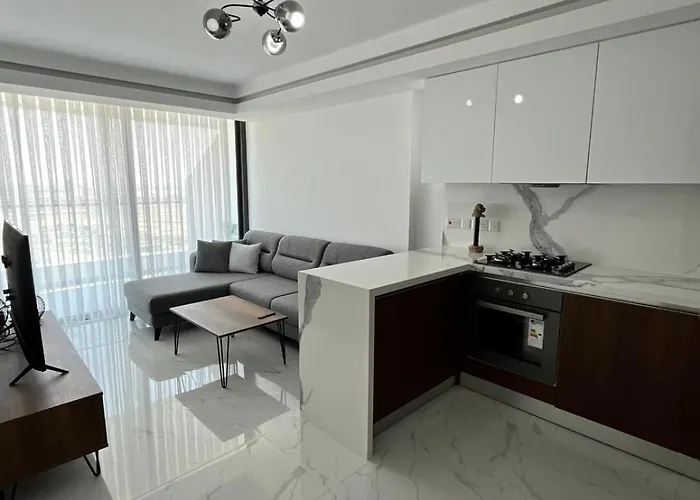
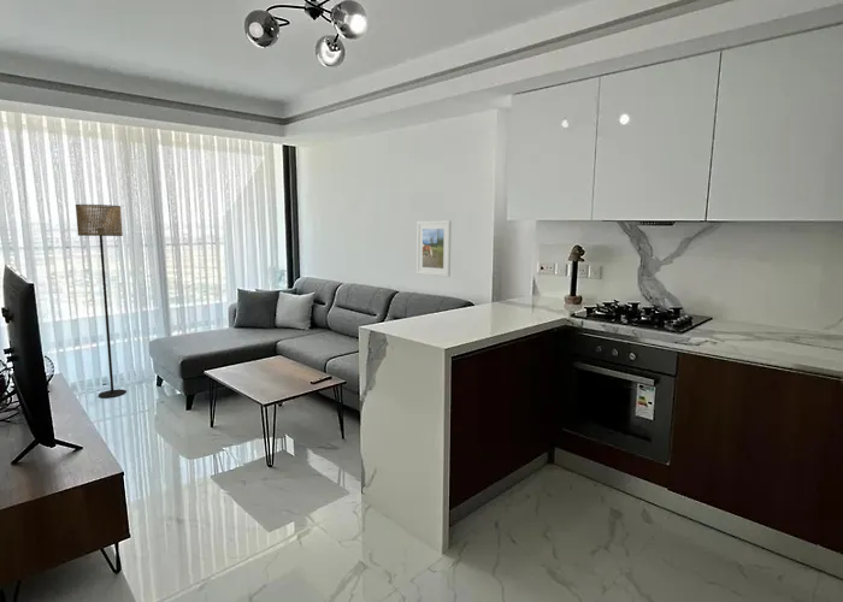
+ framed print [415,219,453,278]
+ floor lamp [75,203,128,399]
